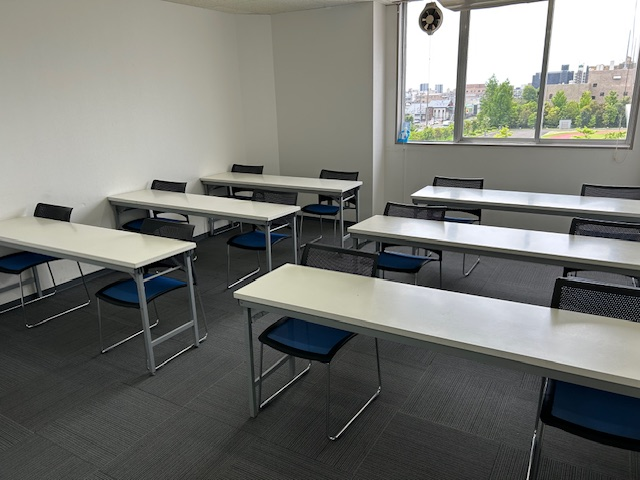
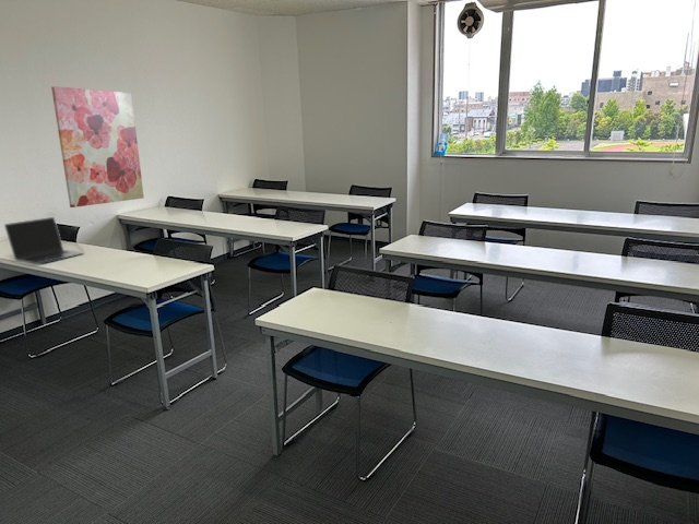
+ wall art [50,85,145,209]
+ laptop [3,216,85,265]
